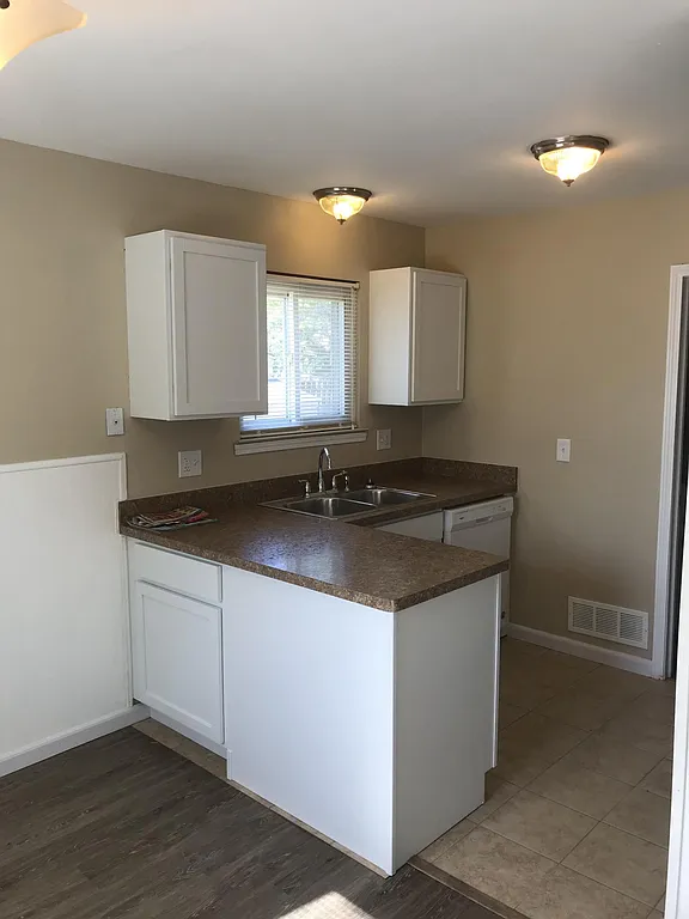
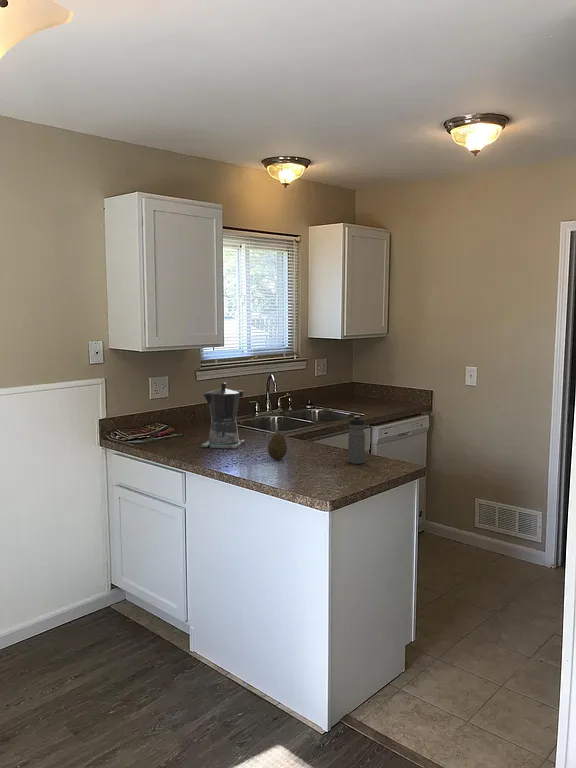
+ water bottle [347,415,366,465]
+ coffee maker [201,381,245,449]
+ fruit [267,431,288,461]
